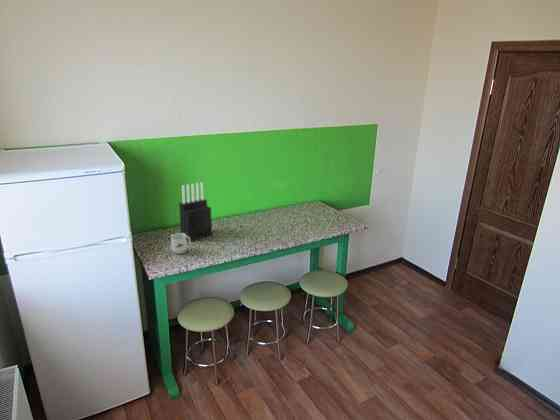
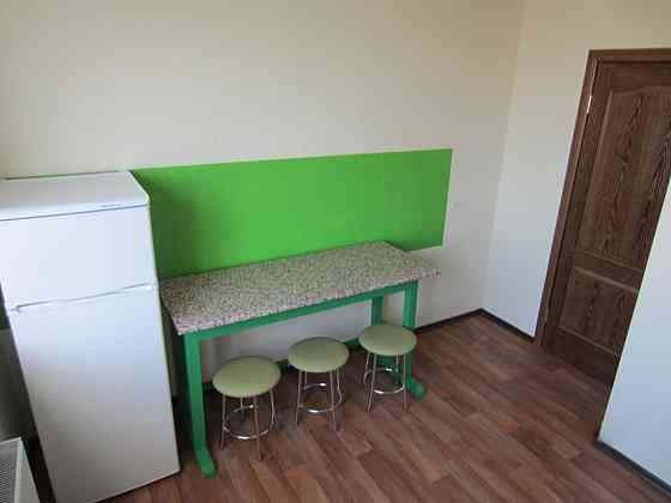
- knife block [178,181,213,242]
- mug [169,232,192,255]
